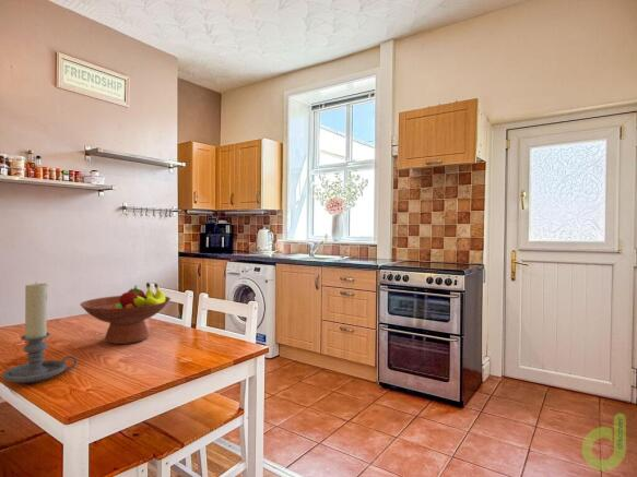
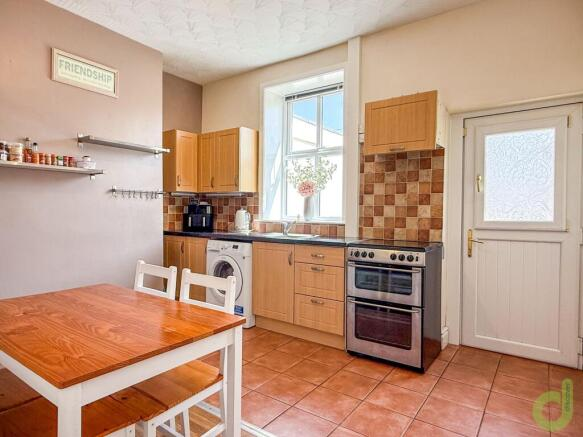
- fruit bowl [79,282,172,345]
- candle holder [1,282,78,384]
